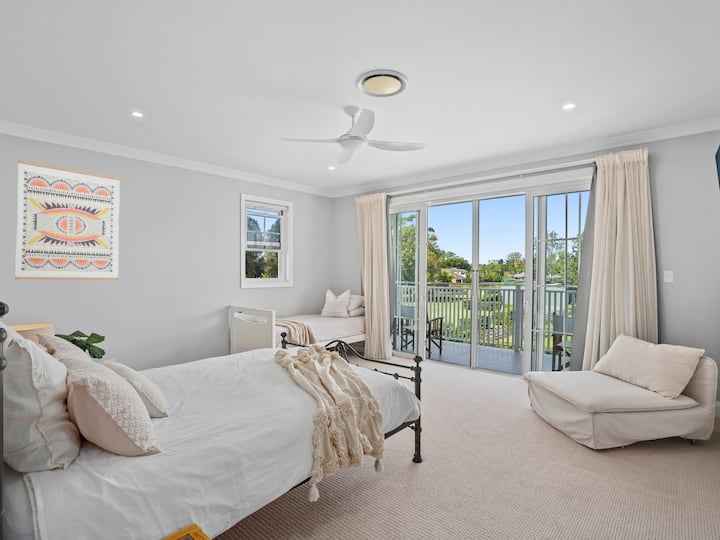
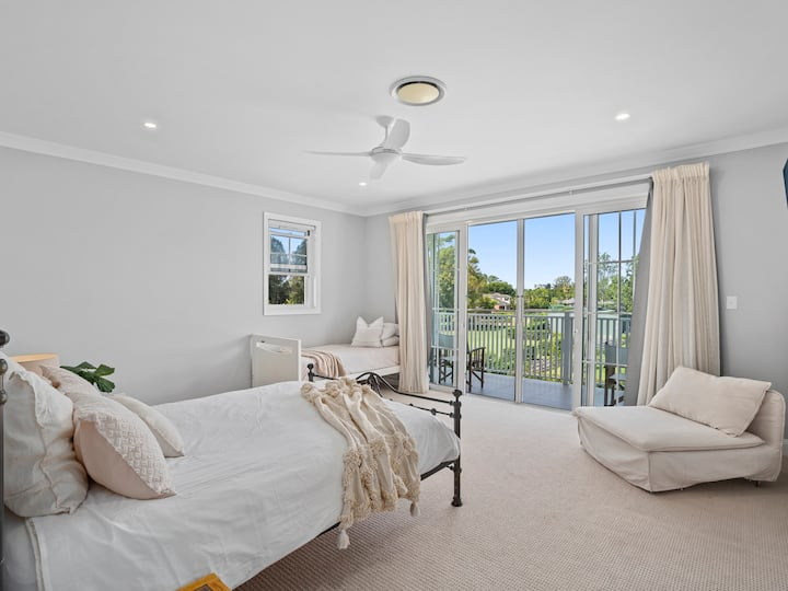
- wall art [14,159,121,281]
